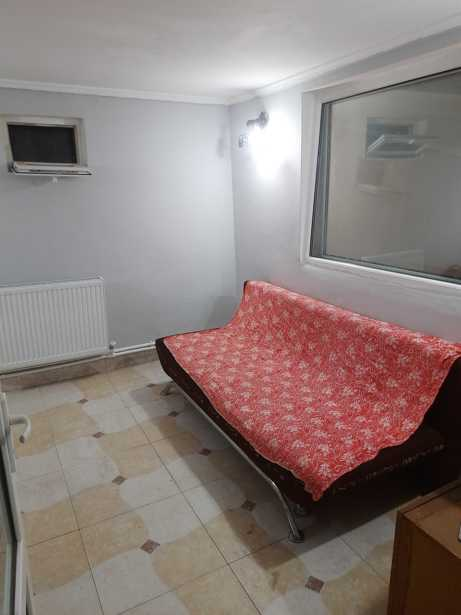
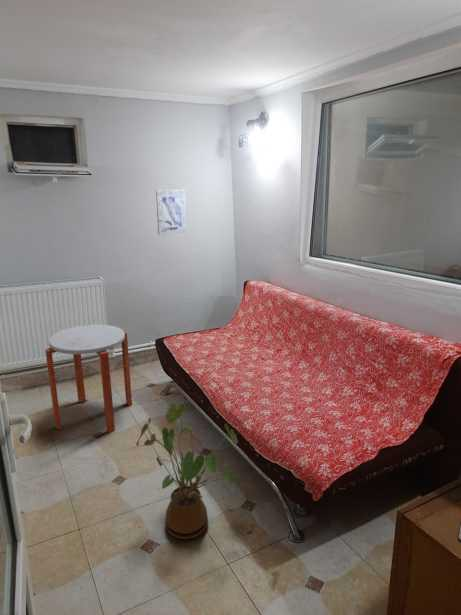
+ side table [45,324,133,434]
+ wall art [155,189,187,236]
+ house plant [135,402,239,540]
